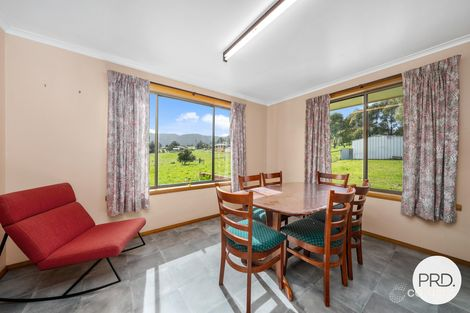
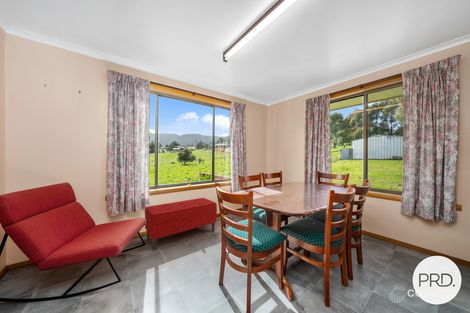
+ bench [144,197,218,251]
